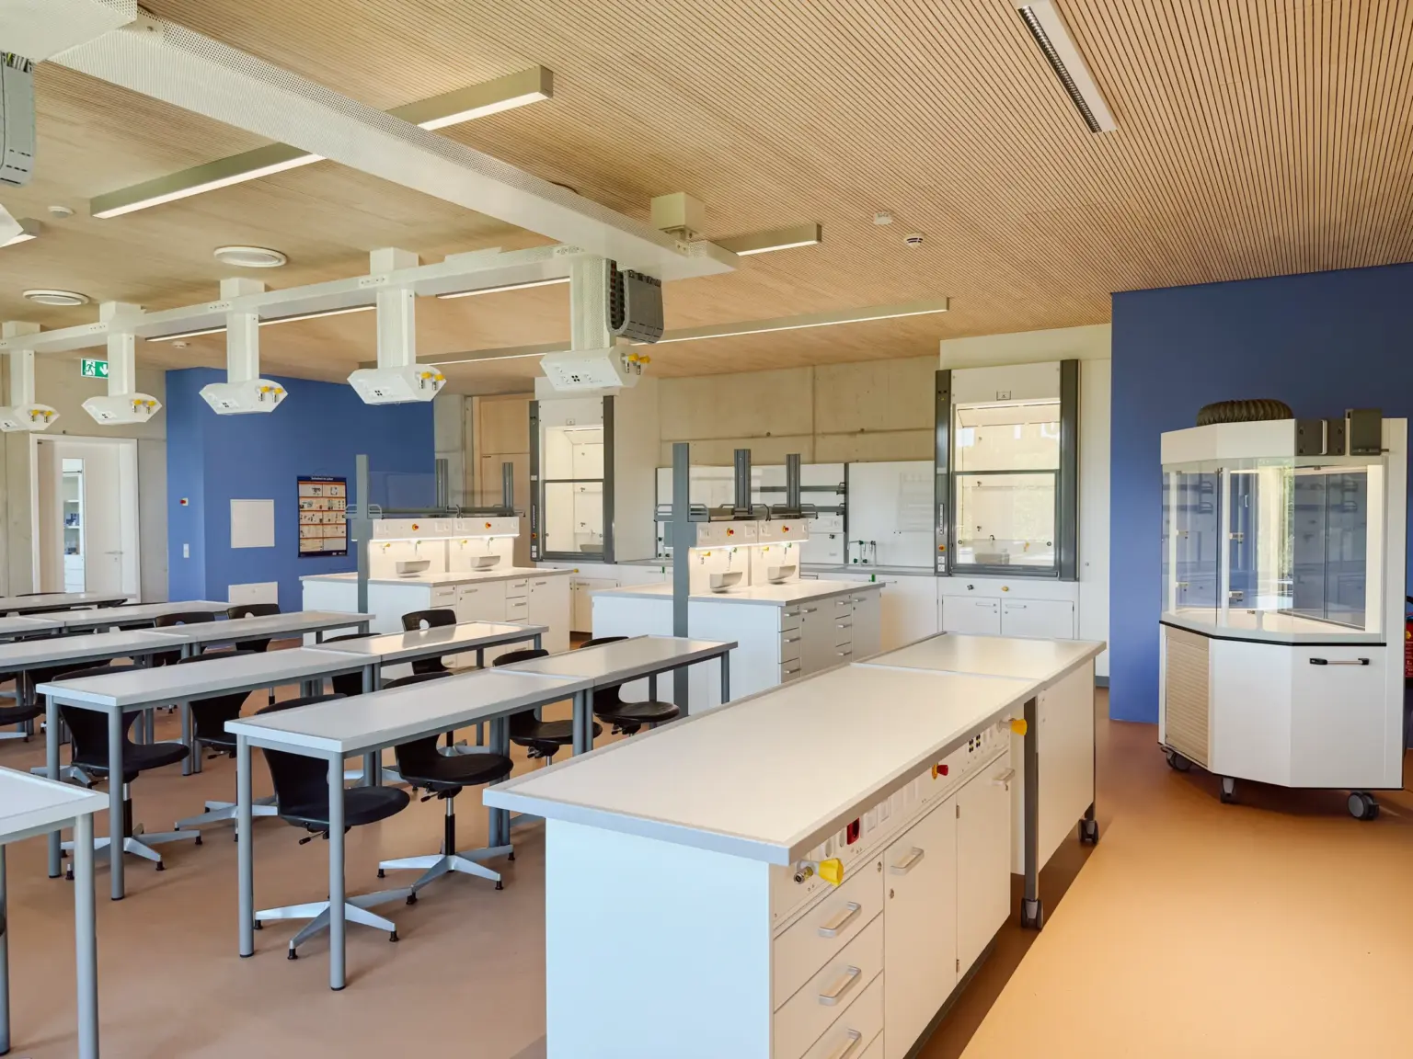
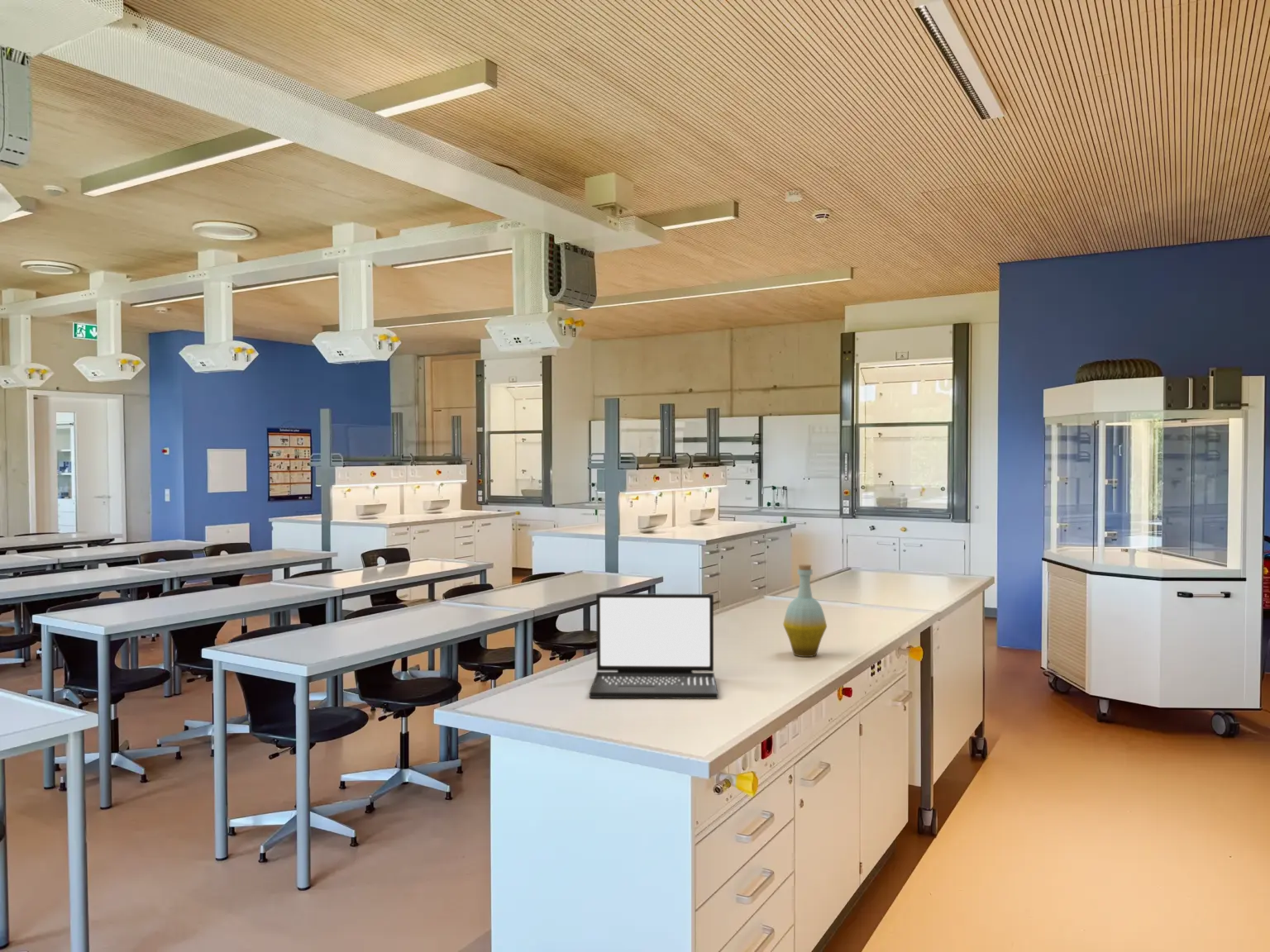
+ laptop [589,593,719,700]
+ bottle [782,564,828,658]
